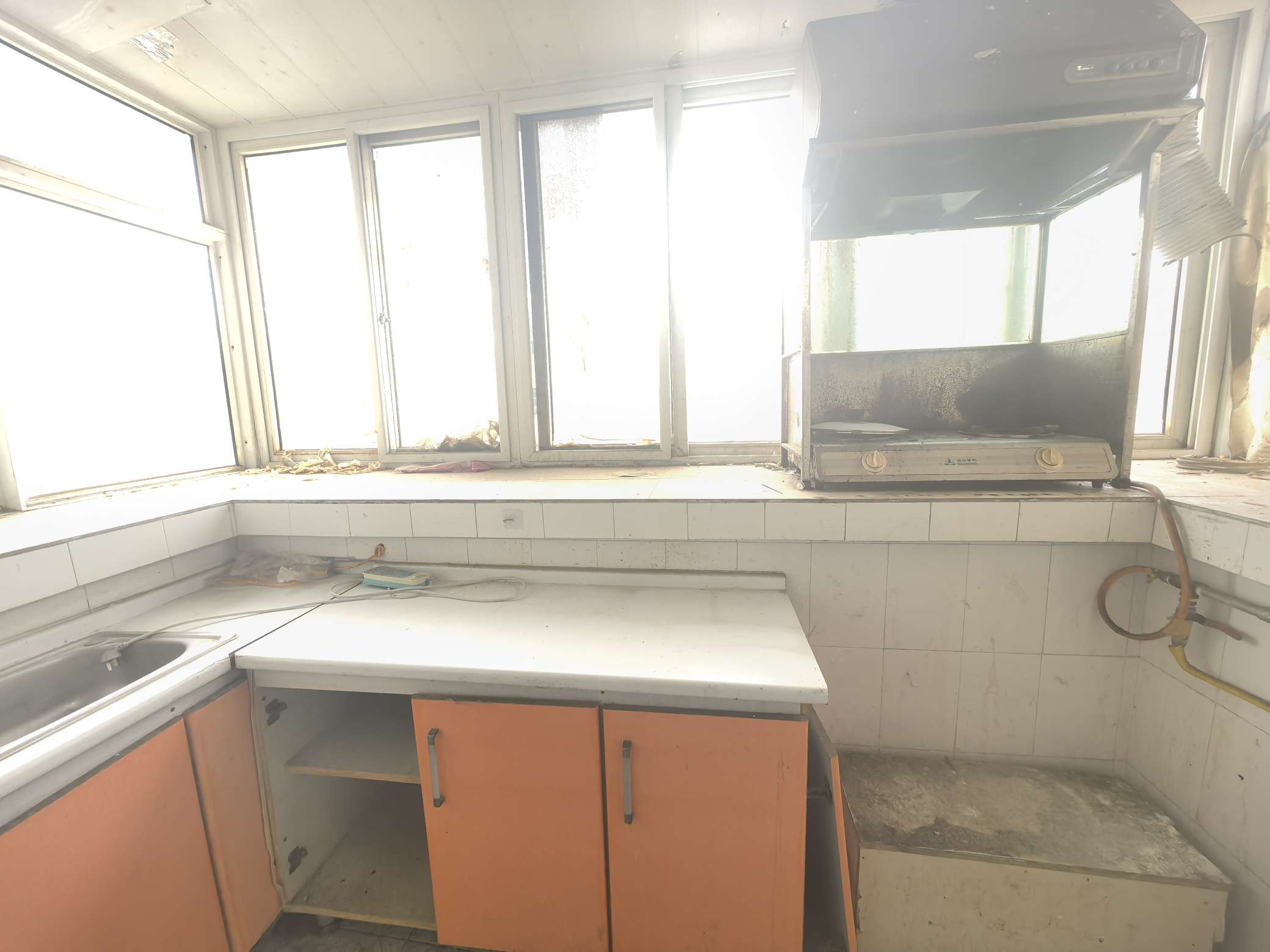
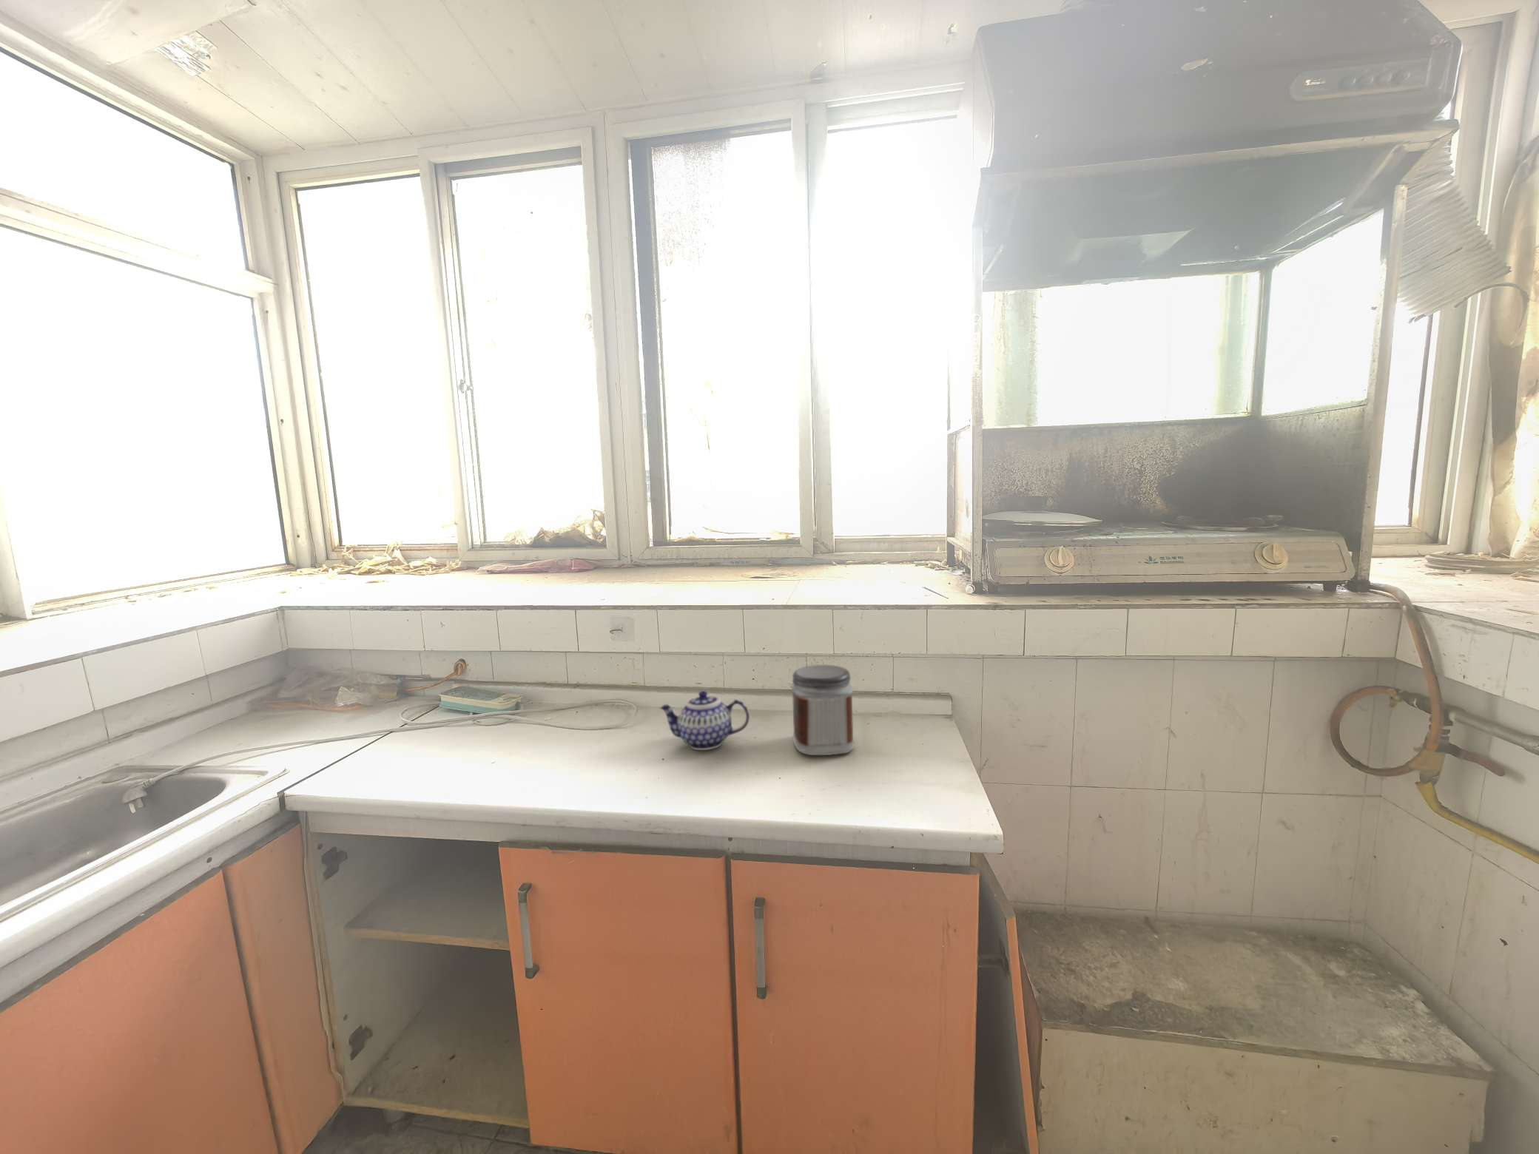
+ jar [791,664,856,756]
+ teapot [658,690,750,750]
